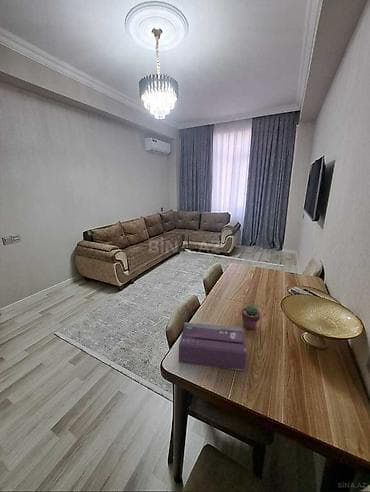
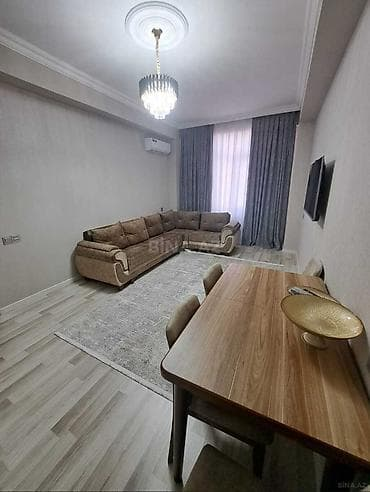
- potted succulent [241,304,261,331]
- tissue box [178,321,247,371]
